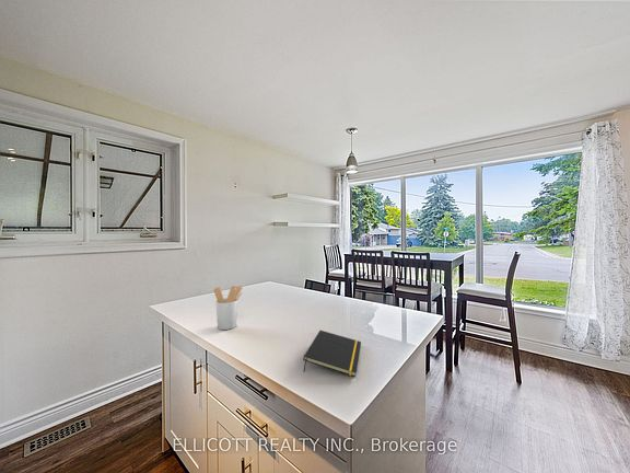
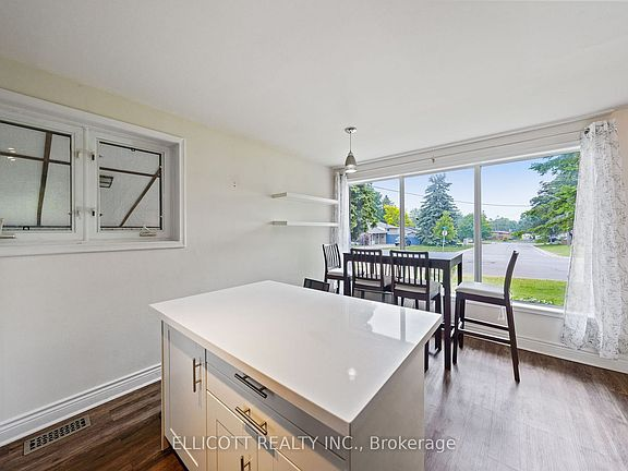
- utensil holder [213,285,244,331]
- notepad [302,330,362,378]
